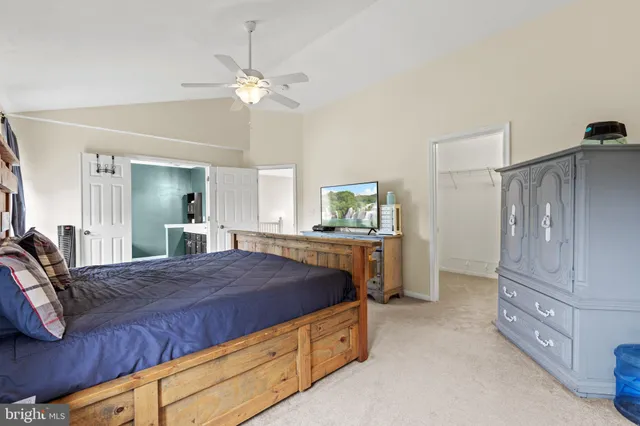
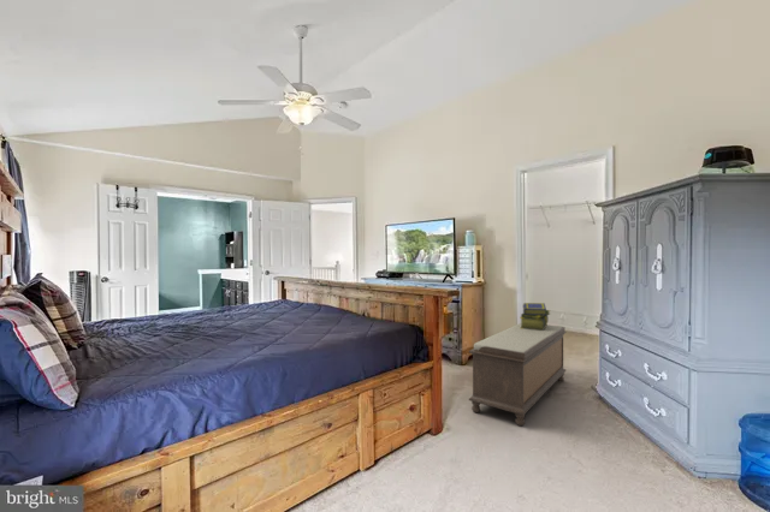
+ bench [468,322,567,427]
+ stack of books [519,302,551,331]
